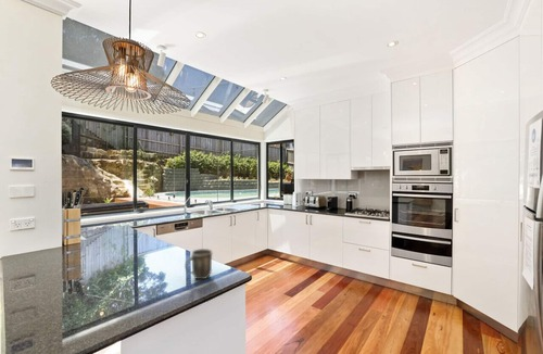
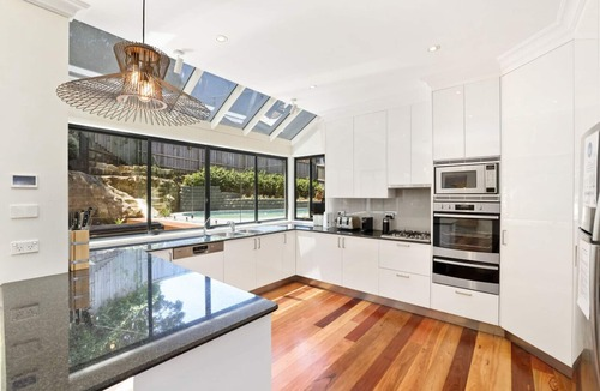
- mug [184,248,213,280]
